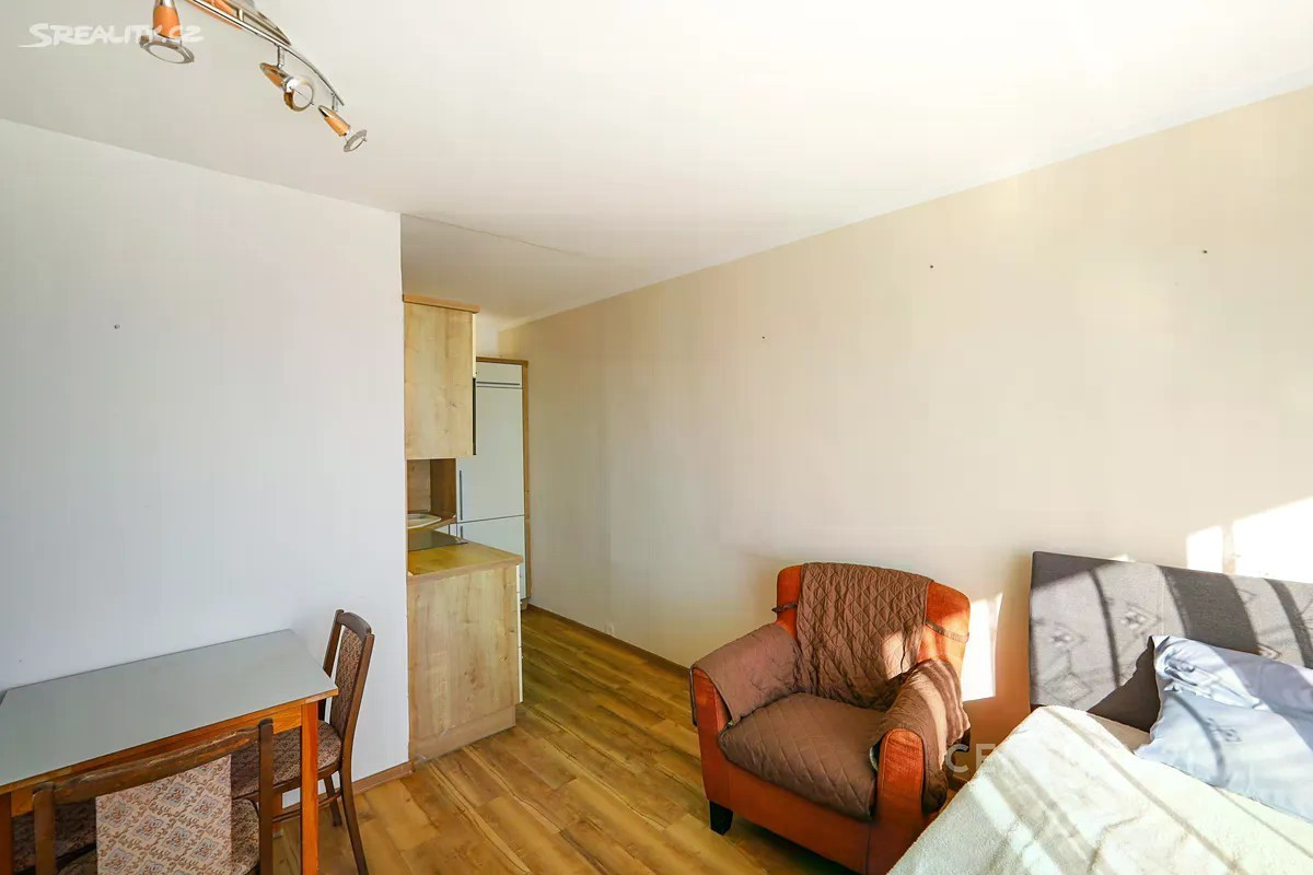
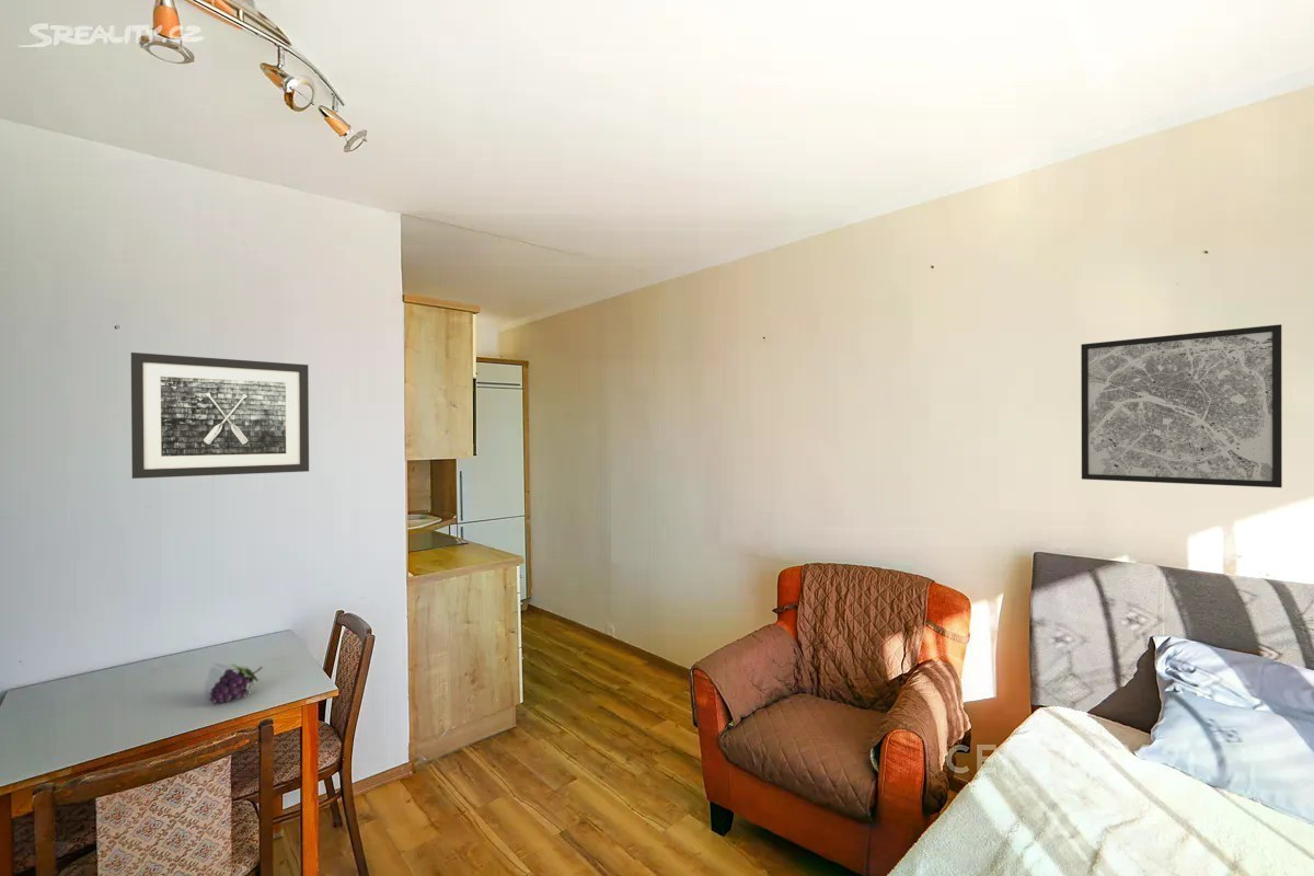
+ wall art [130,351,310,480]
+ fruit [208,662,264,704]
+ wall art [1080,323,1283,488]
